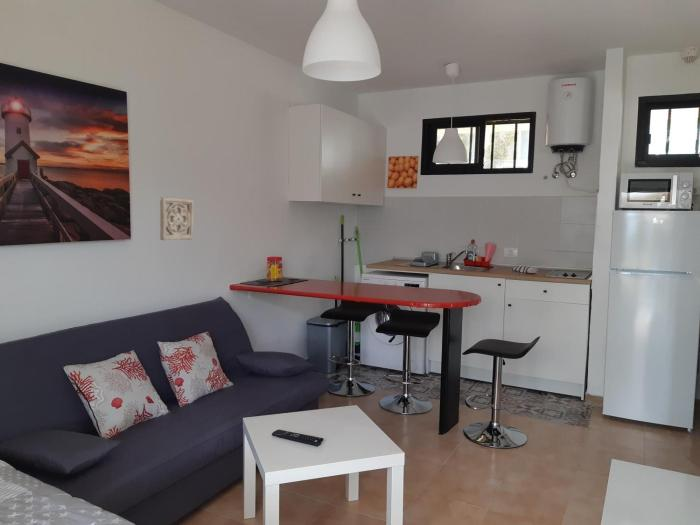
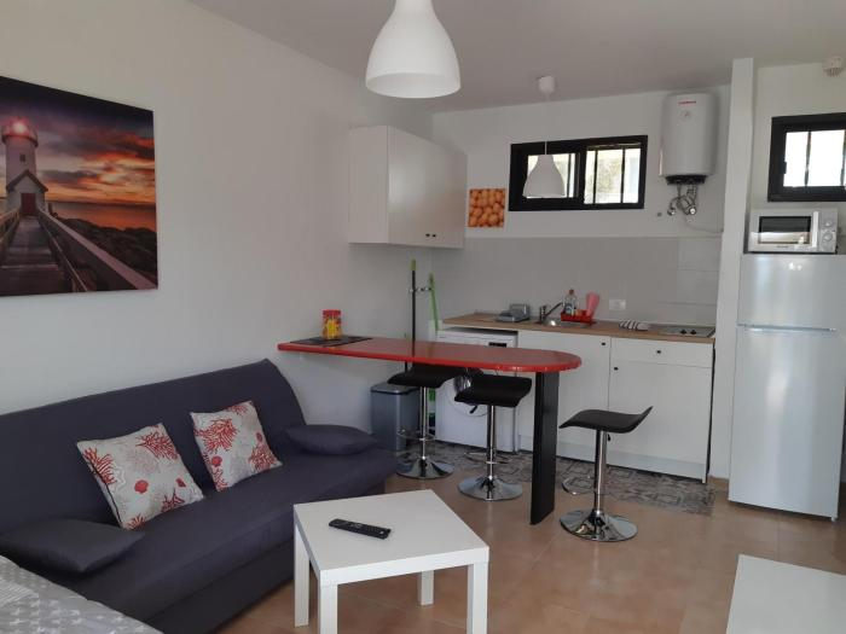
- wall ornament [159,196,195,241]
